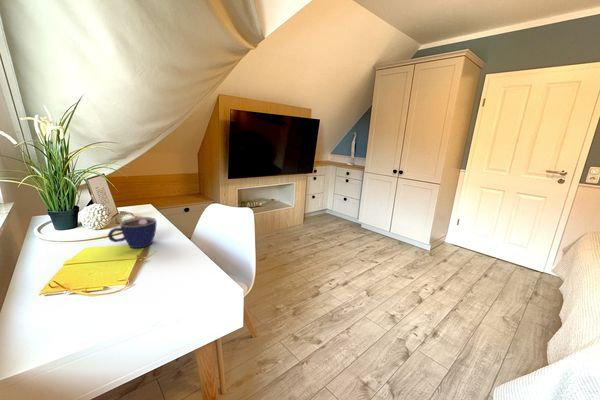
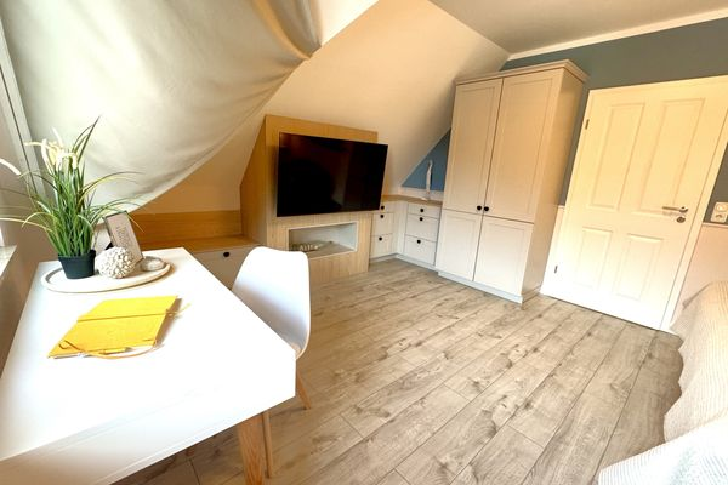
- cup [107,216,157,249]
